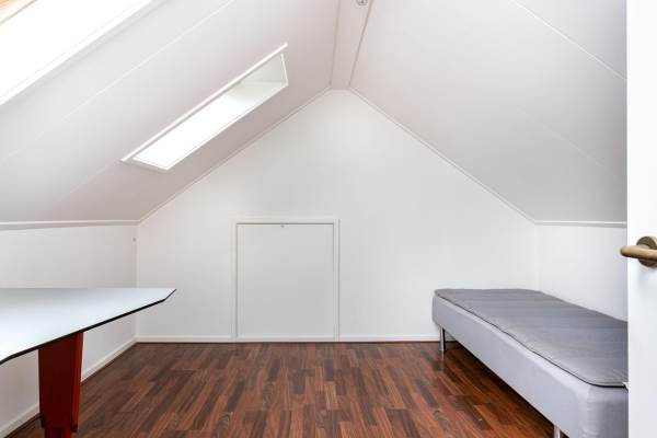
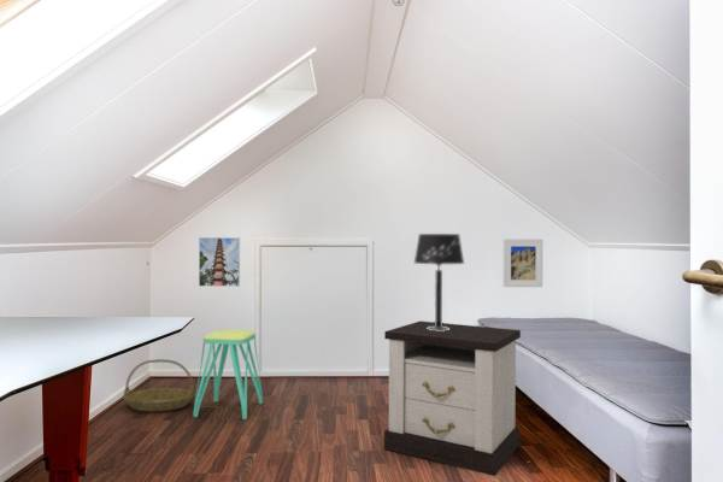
+ stool [192,328,264,421]
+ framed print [198,236,241,288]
+ basket [122,358,196,412]
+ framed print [502,237,543,288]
+ table lamp [413,233,465,331]
+ nightstand [383,319,522,477]
